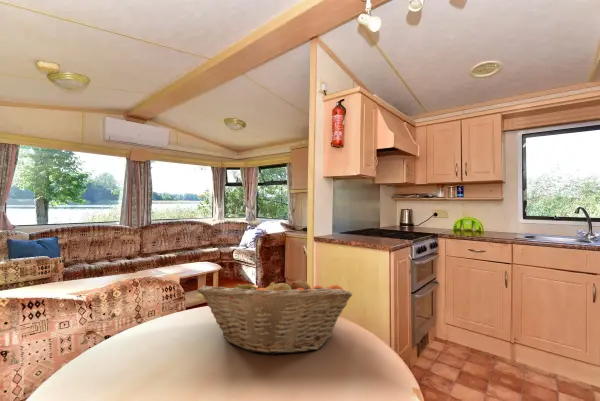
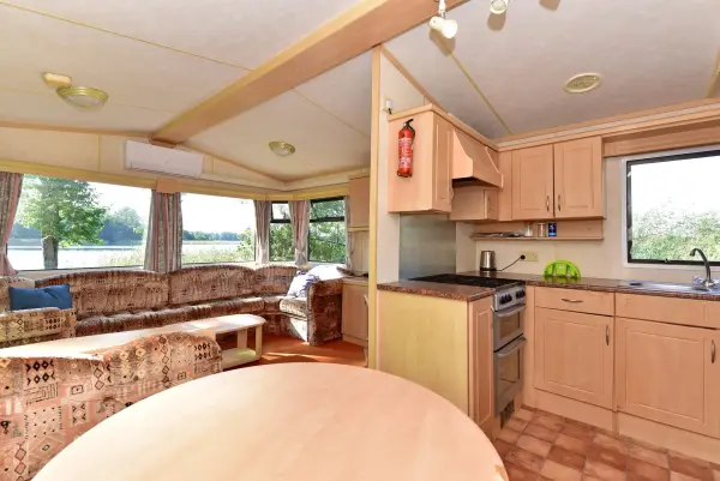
- fruit basket [197,274,353,356]
